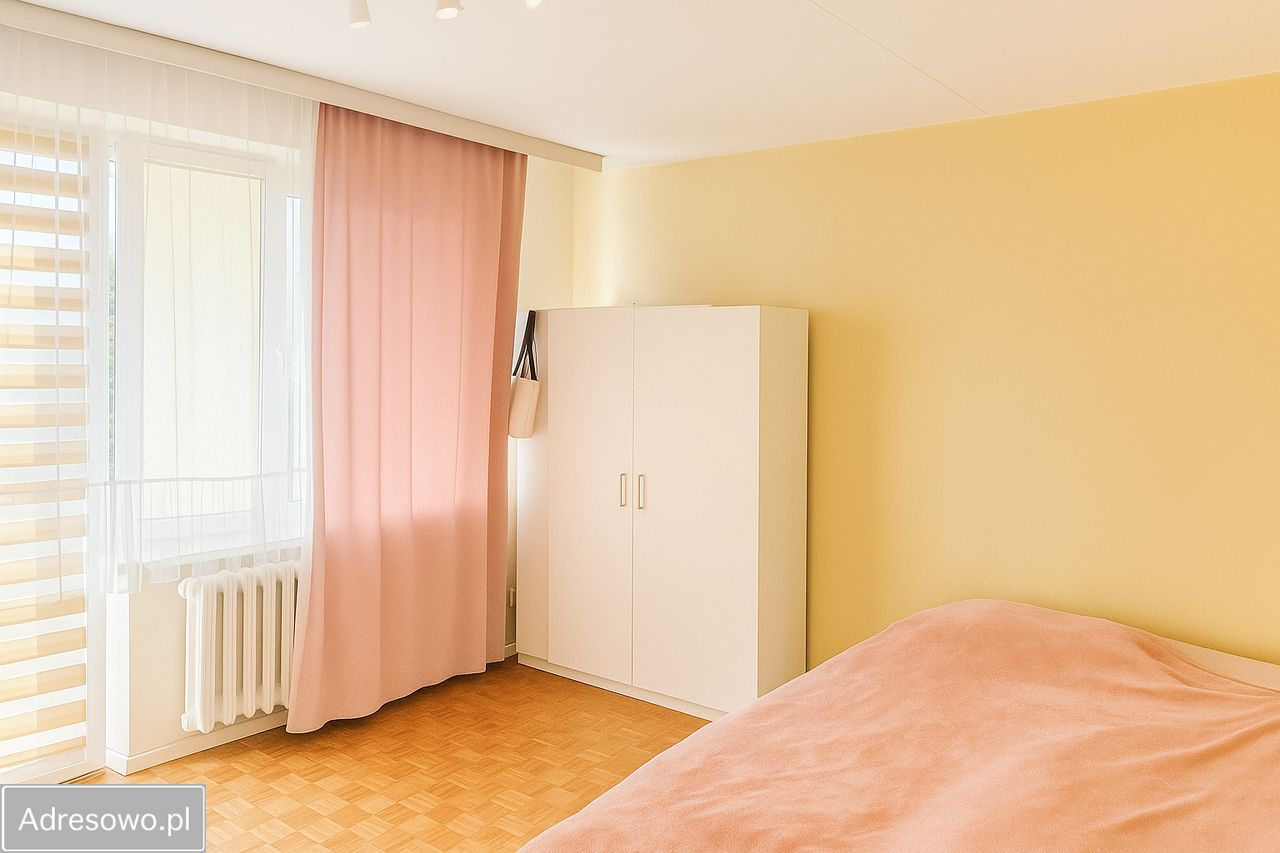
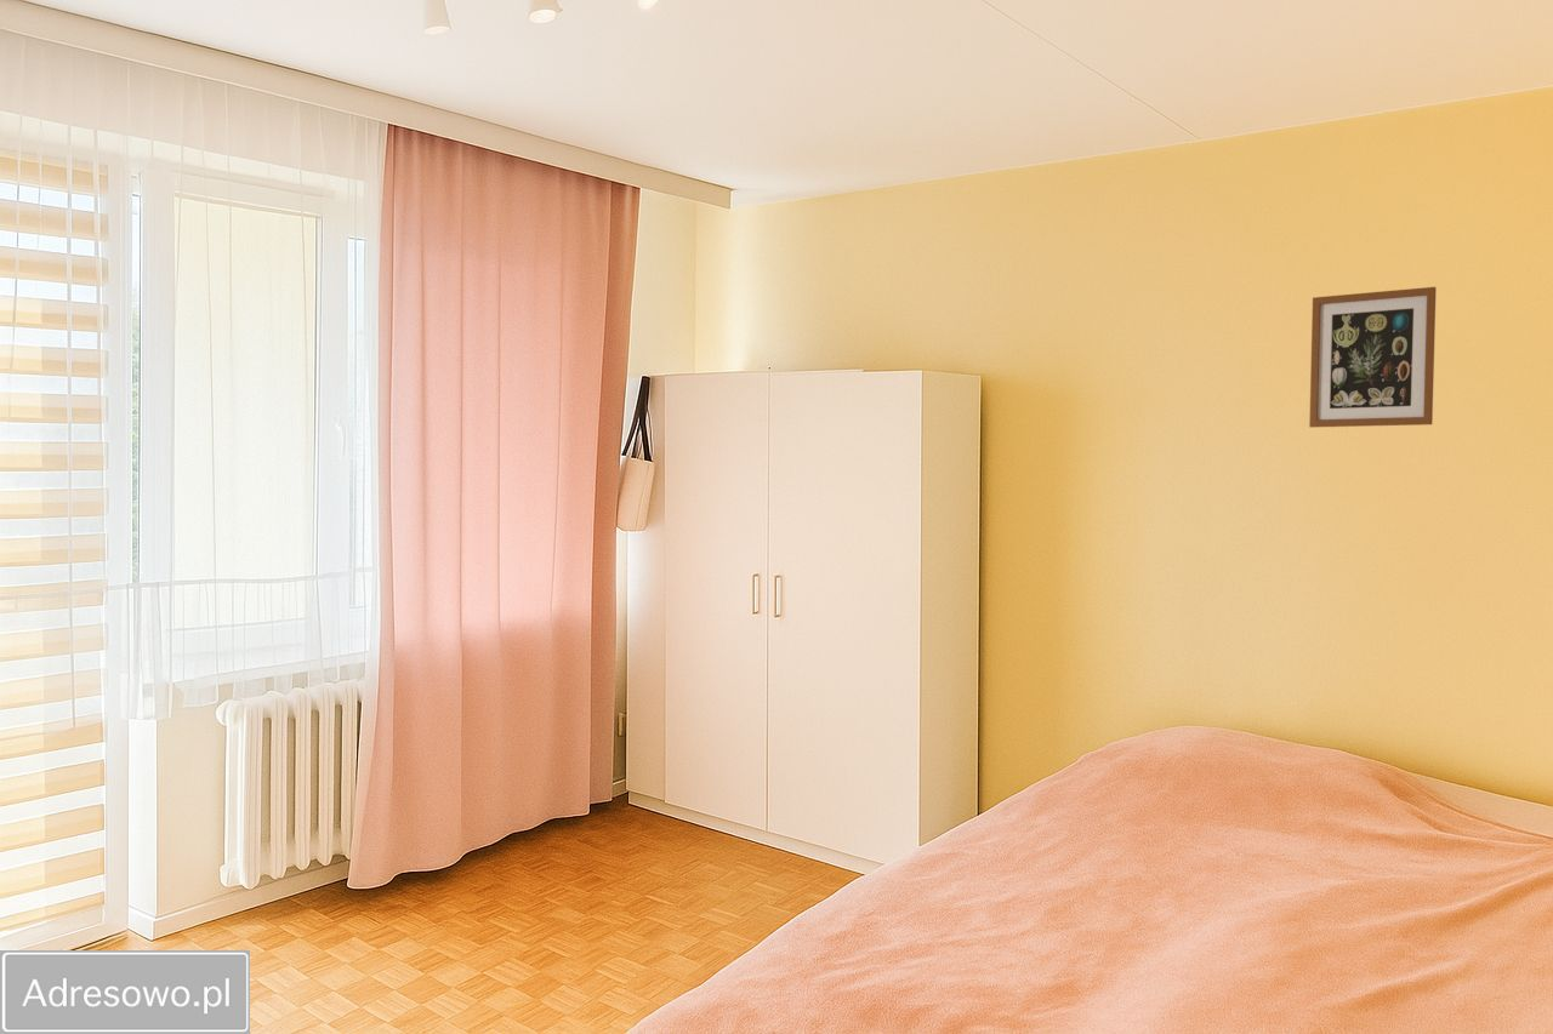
+ wall art [1308,286,1438,429]
